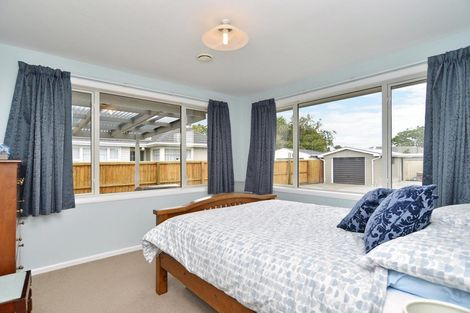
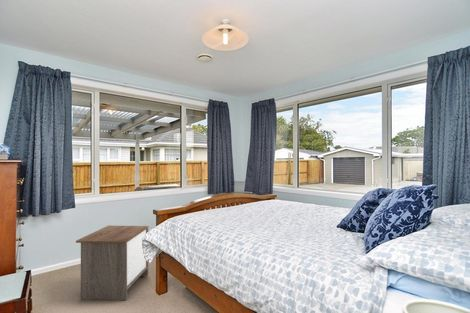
+ nightstand [75,225,150,302]
